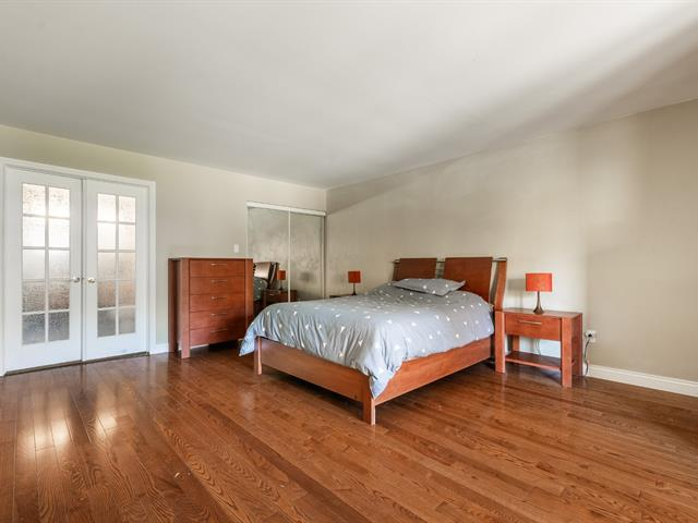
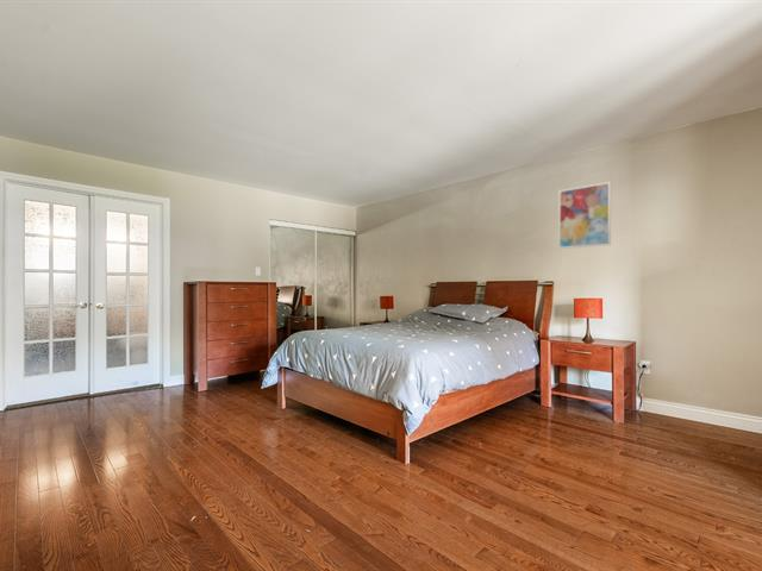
+ wall art [557,181,612,250]
